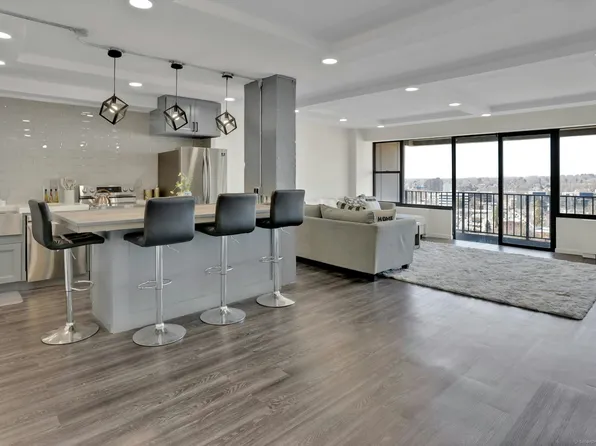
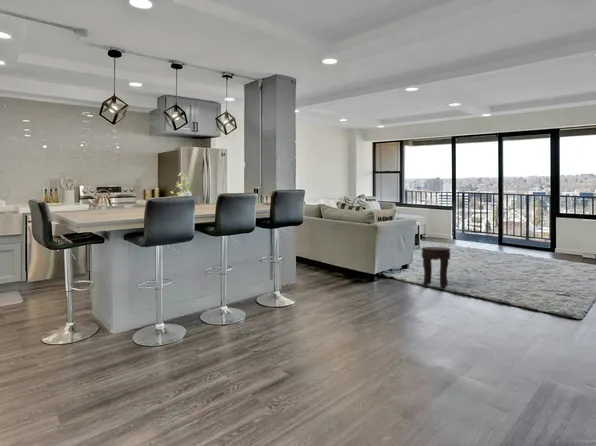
+ side table [421,246,451,290]
